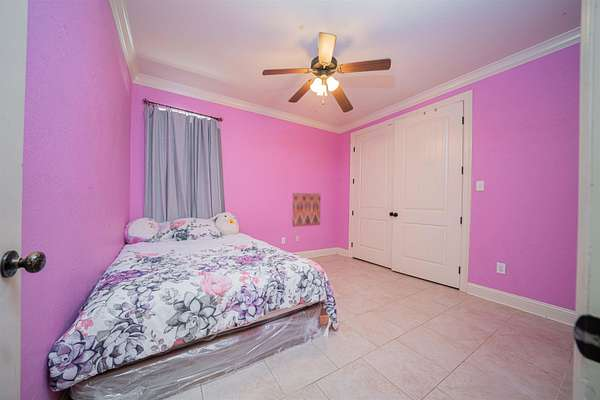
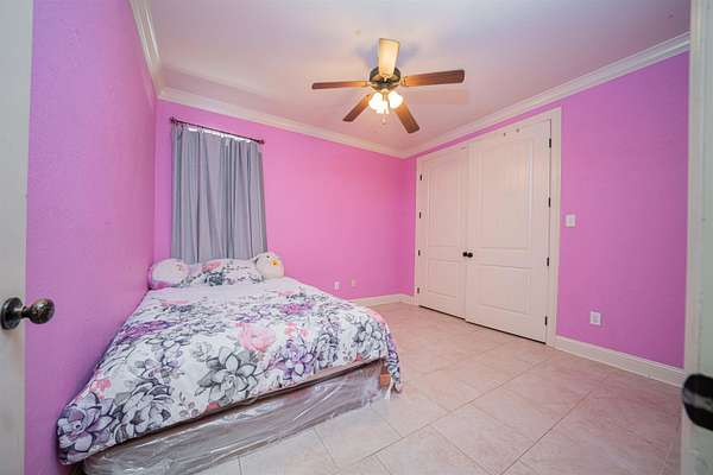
- wall art [292,192,322,228]
